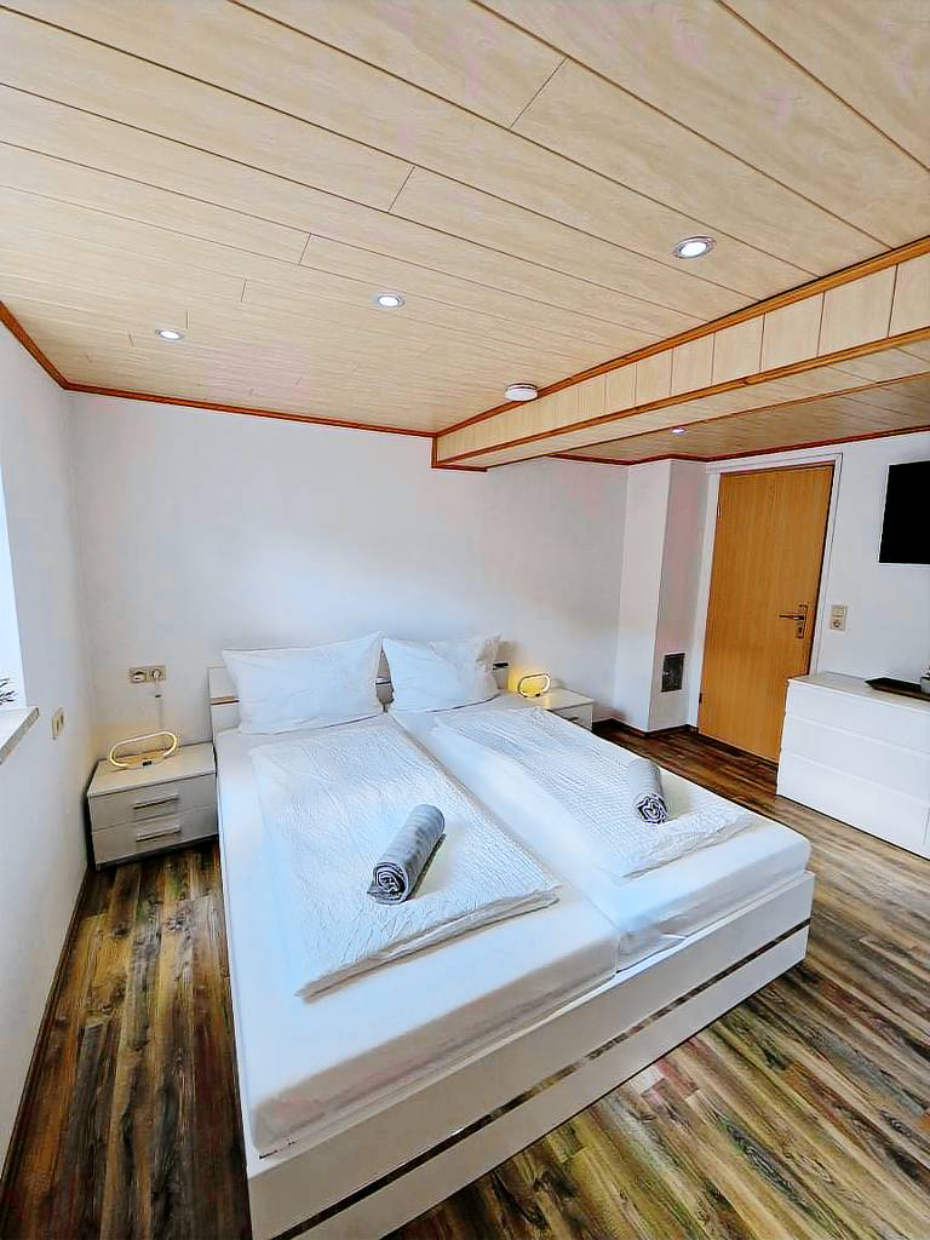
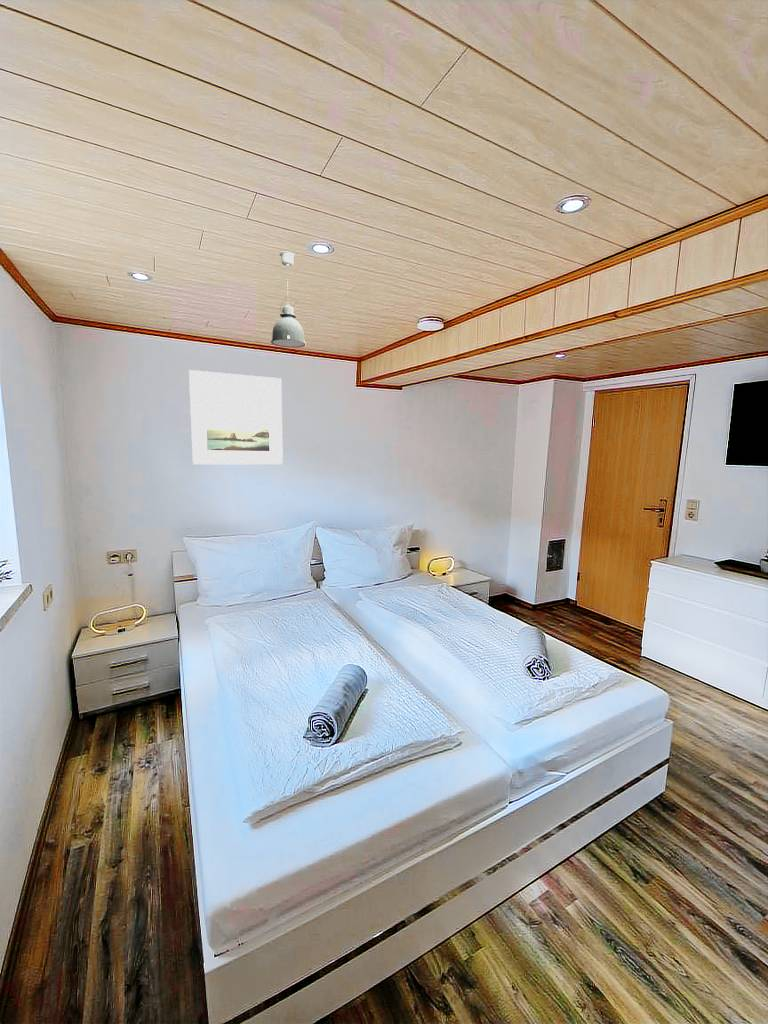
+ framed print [188,369,284,465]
+ pendant light [270,250,307,348]
